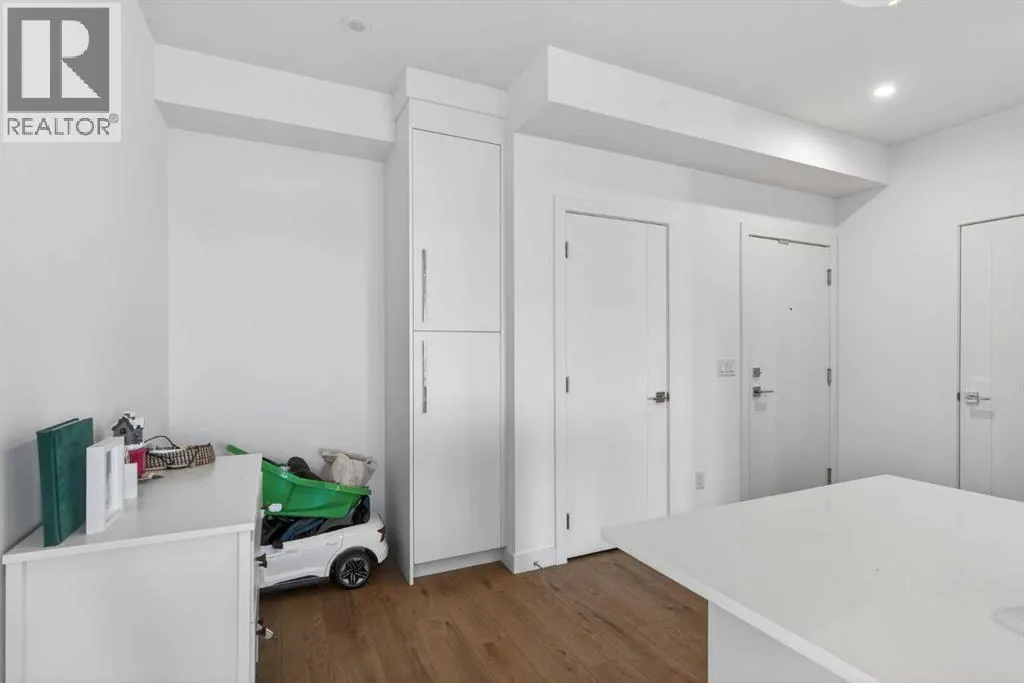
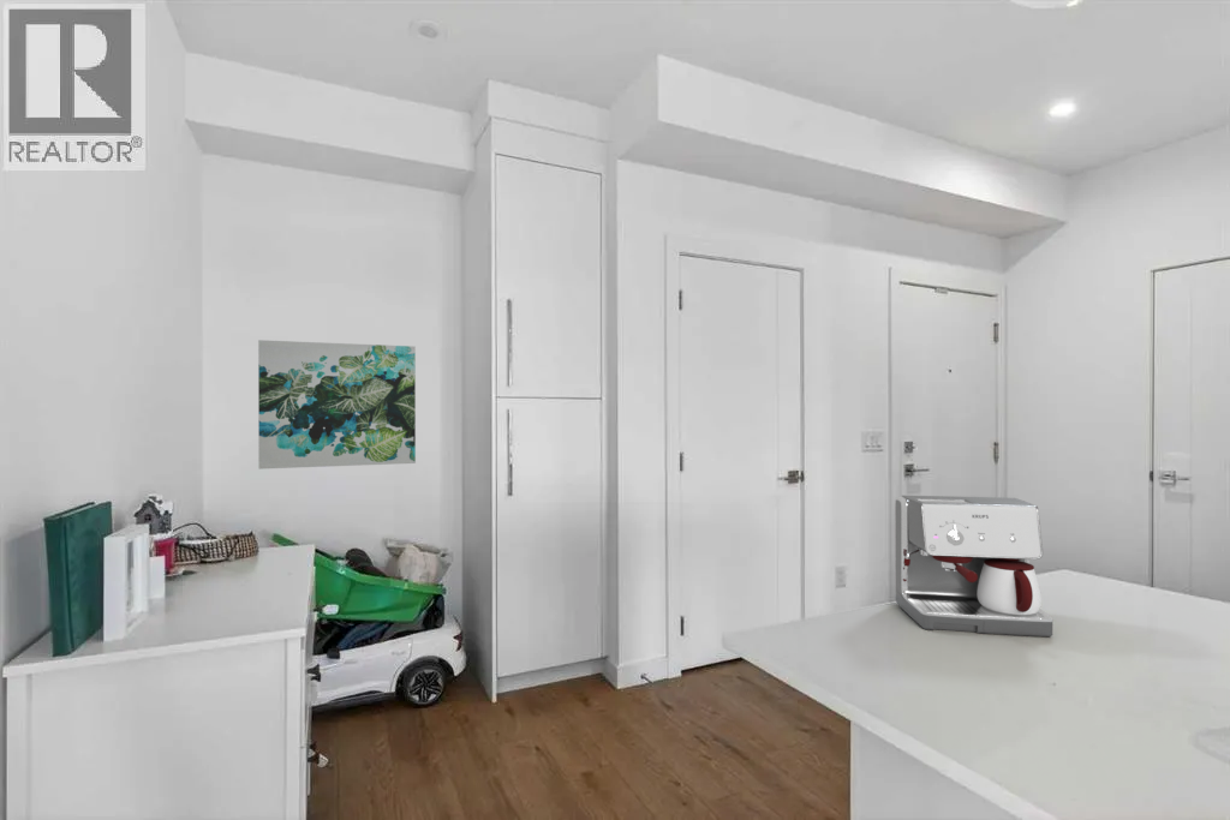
+ coffee maker [894,495,1053,638]
+ wall art [257,339,417,471]
